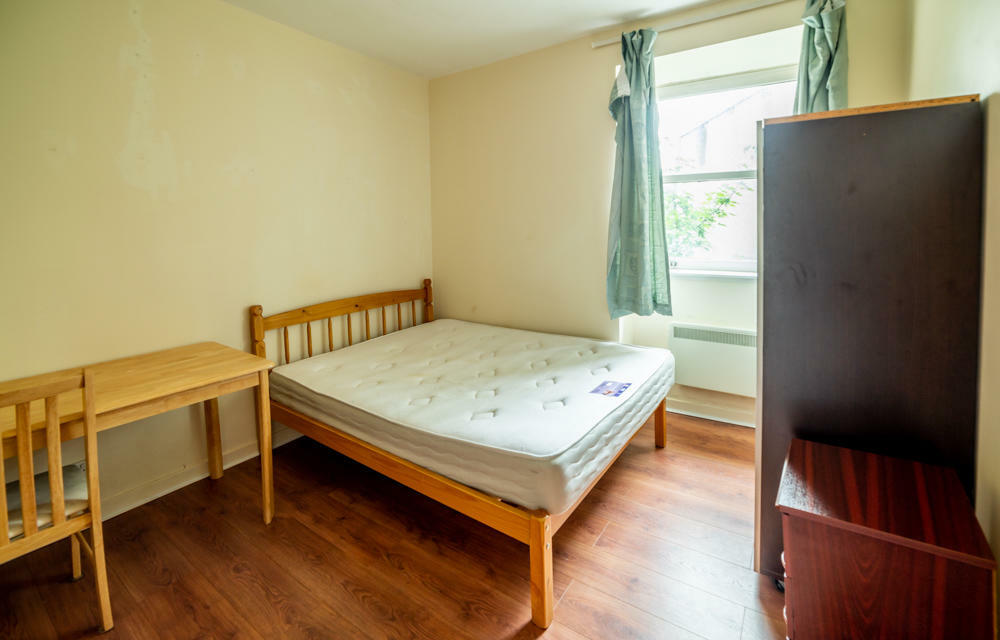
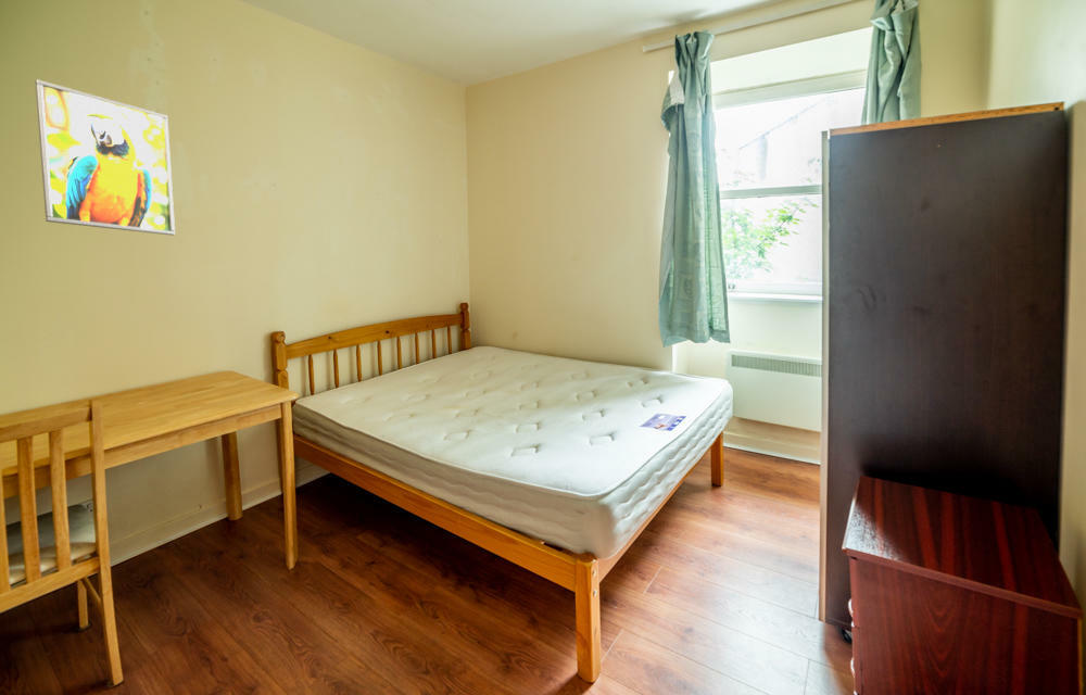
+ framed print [34,78,176,237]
